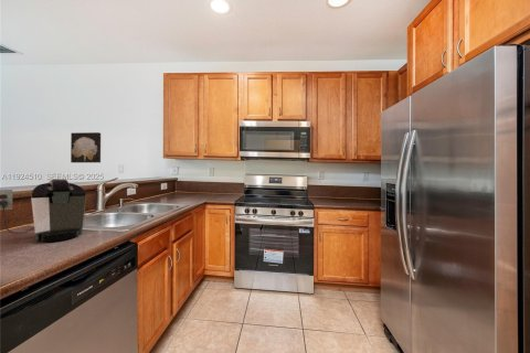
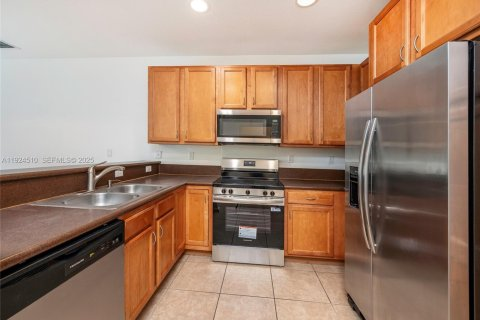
- wall art [70,131,102,163]
- coffee maker [0,178,87,243]
